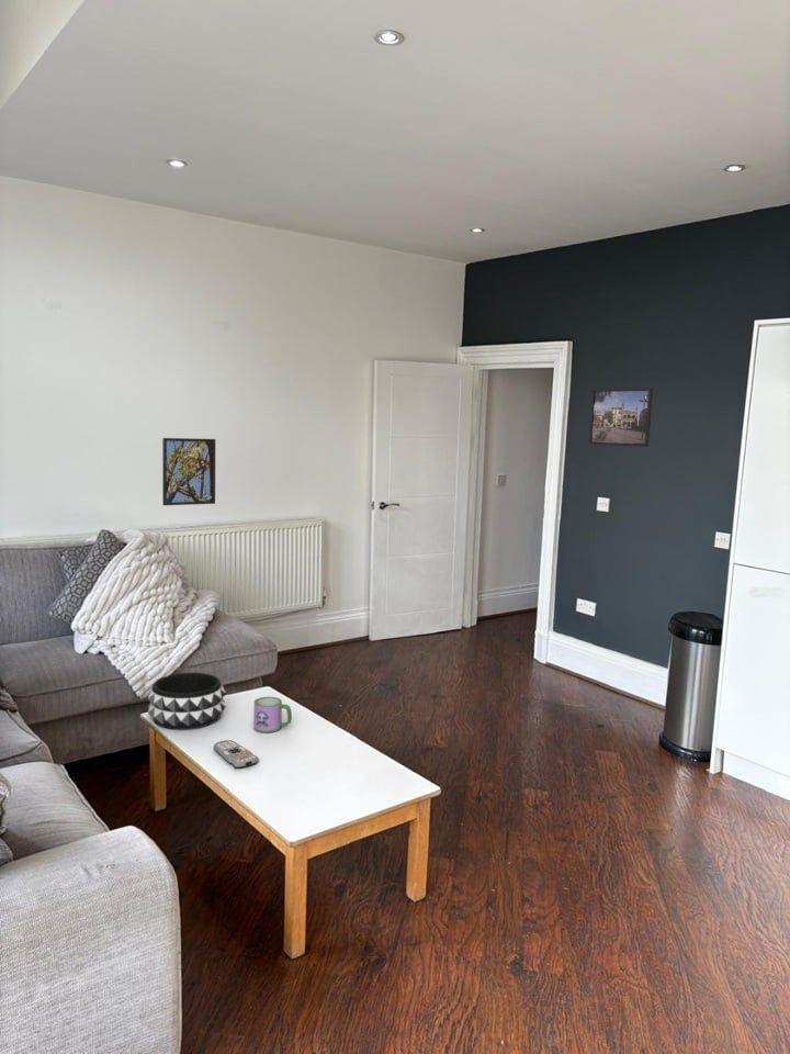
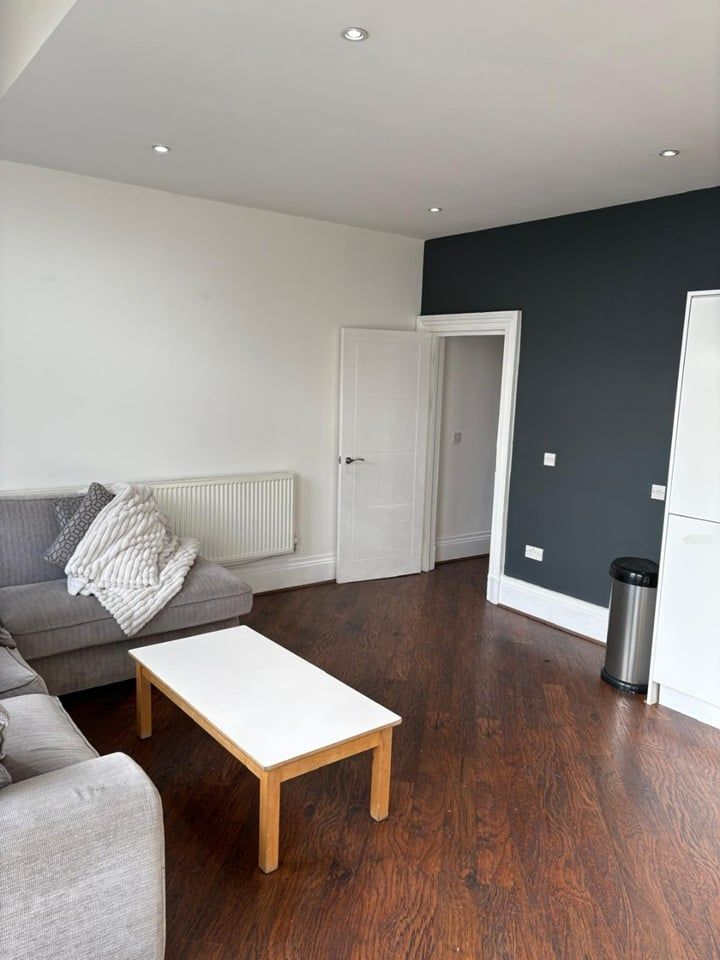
- decorative bowl [147,672,227,731]
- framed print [588,386,654,448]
- mug [252,696,293,733]
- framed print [161,437,216,506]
- remote control [212,739,260,770]
